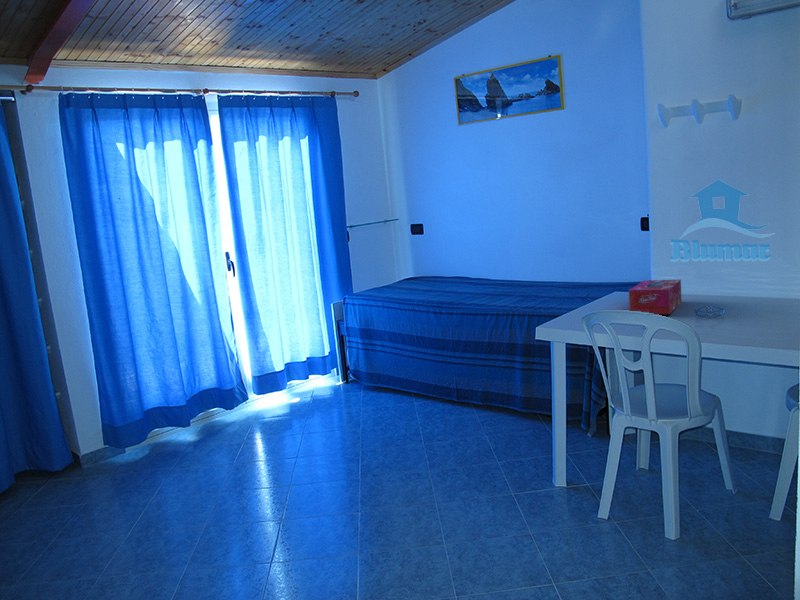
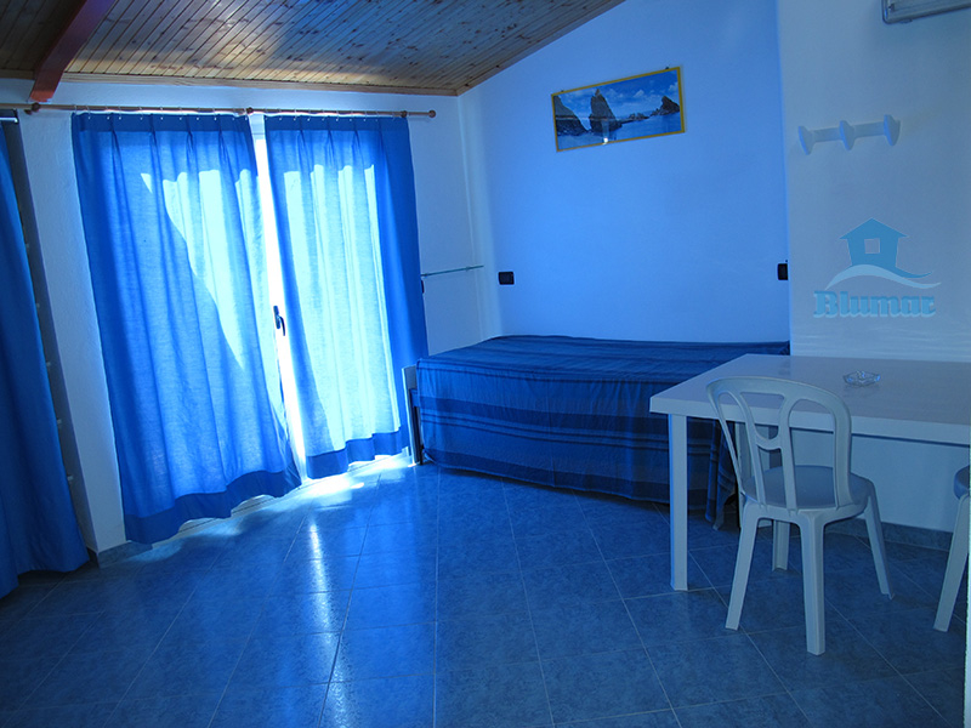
- tissue box [628,279,683,315]
